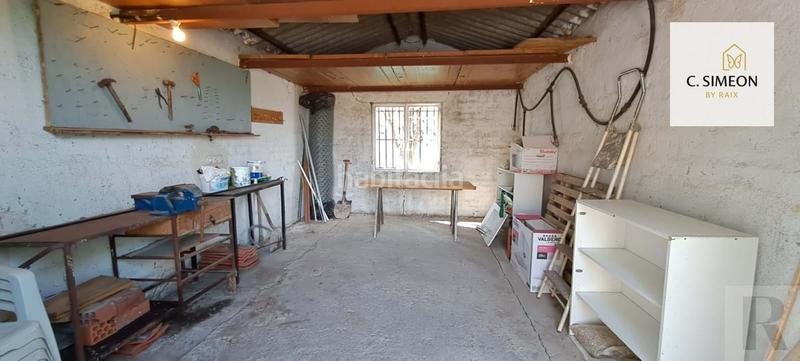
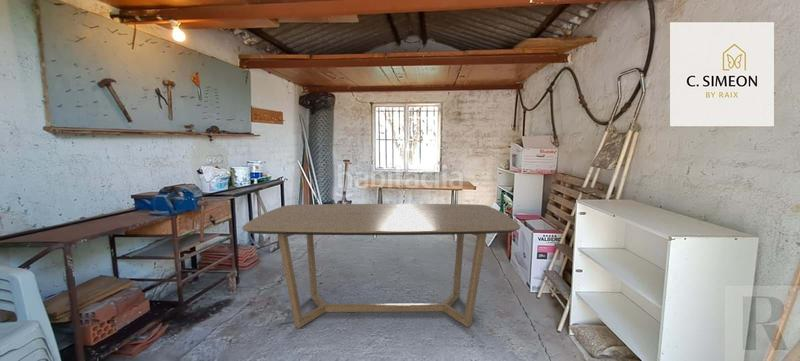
+ dining table [241,203,521,329]
